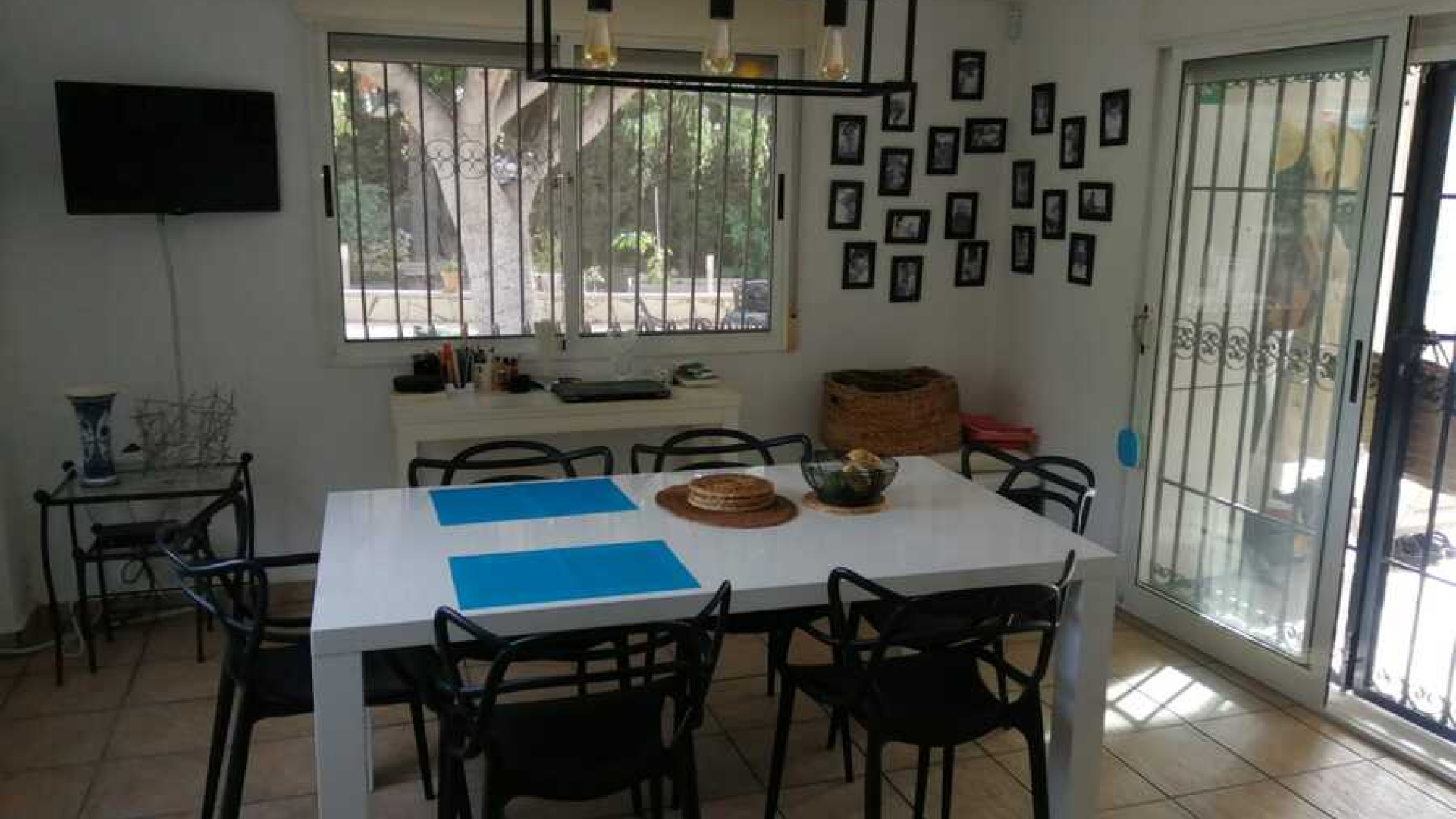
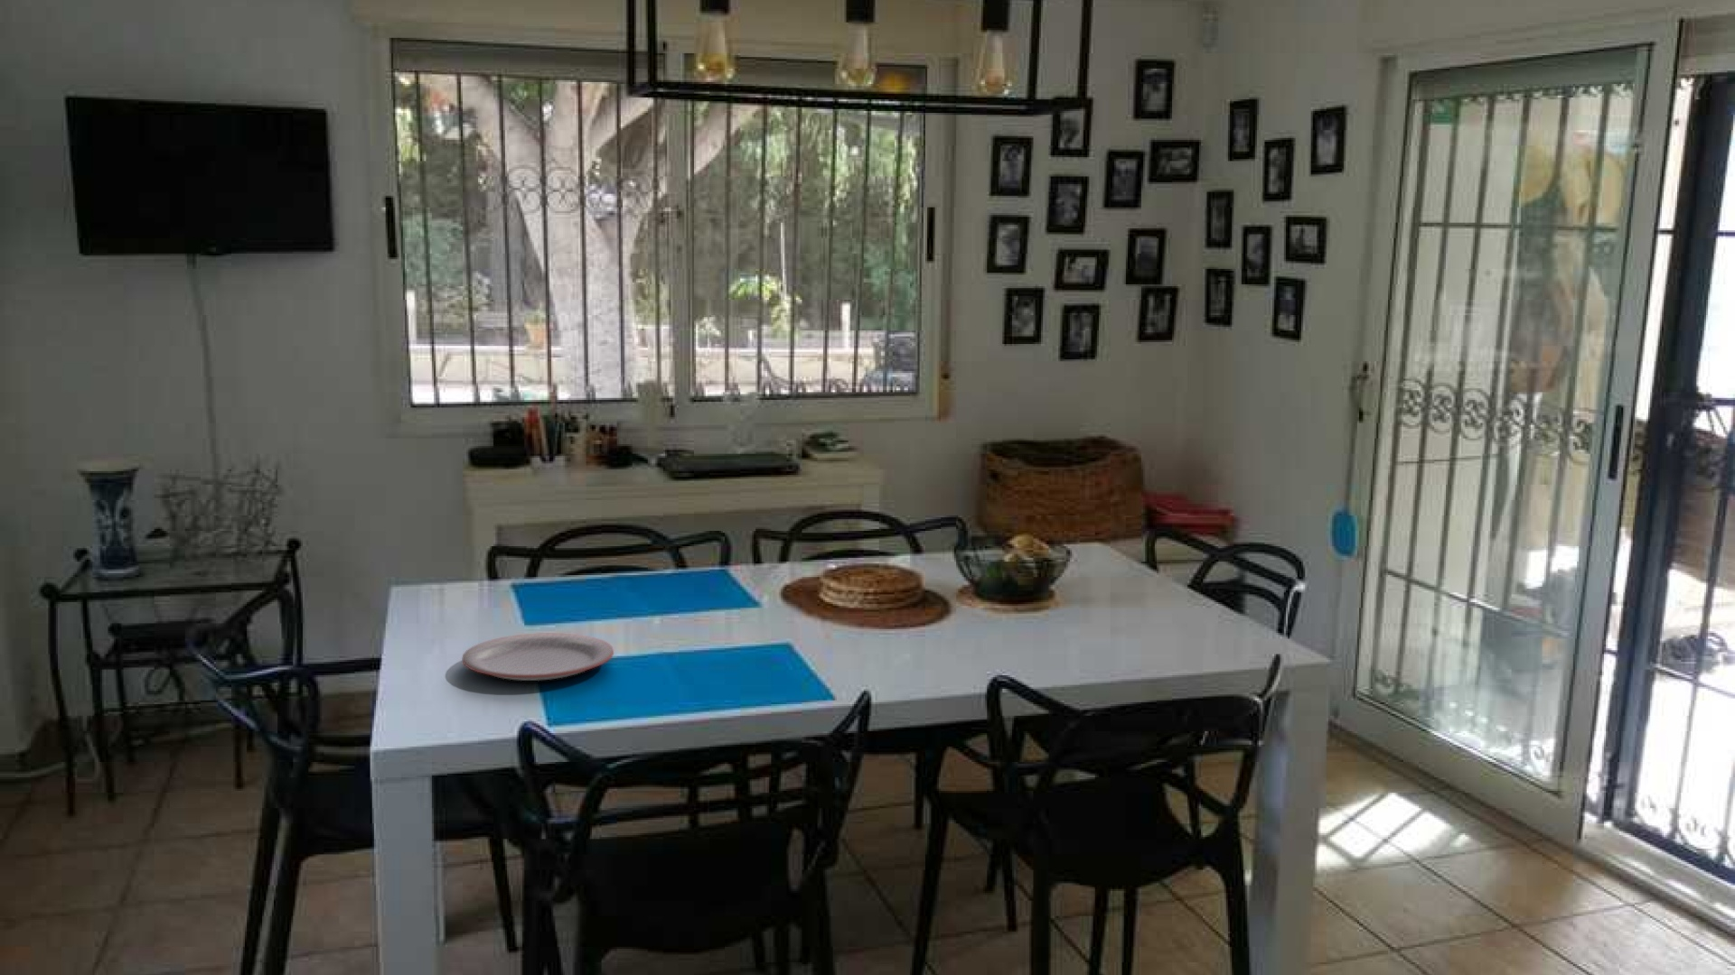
+ plate [461,632,615,682]
